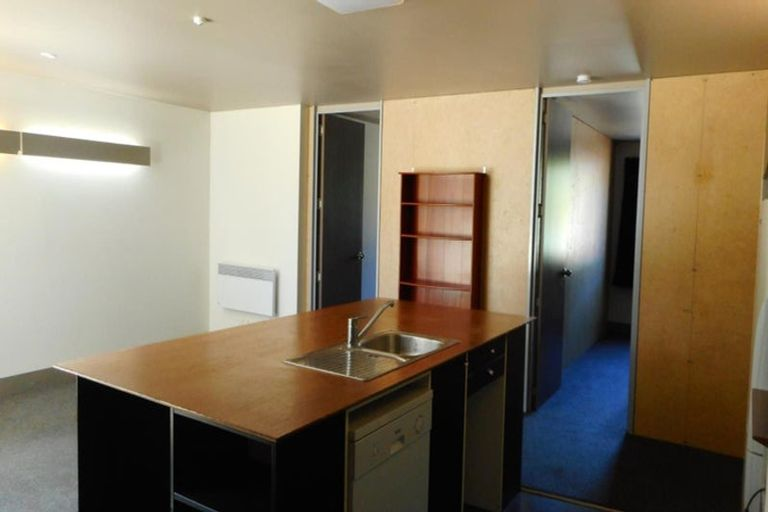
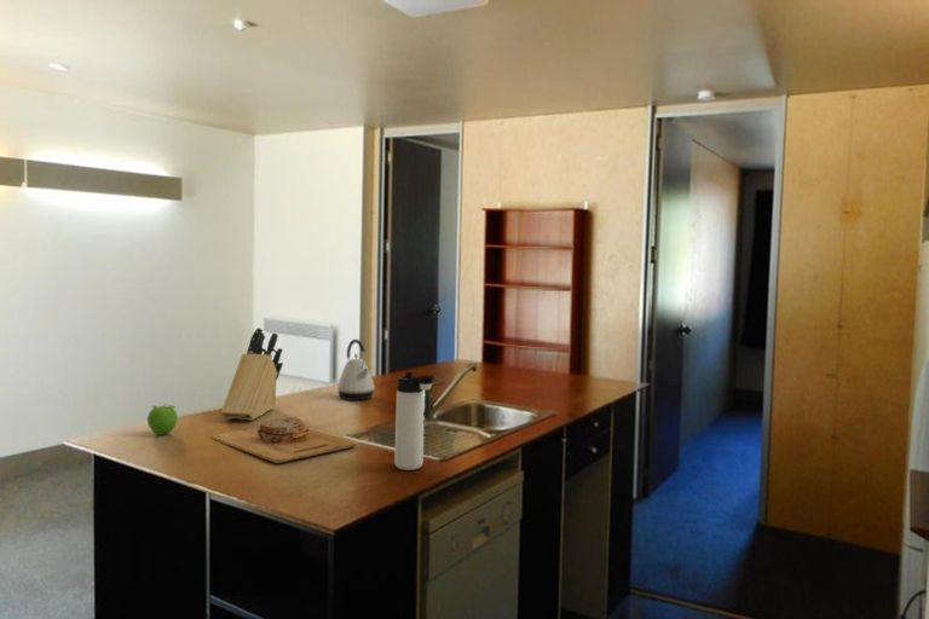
+ kettle [336,339,376,401]
+ knife block [220,326,284,422]
+ cutting board [210,416,358,464]
+ fruit [146,401,179,436]
+ thermos bottle [393,371,437,472]
